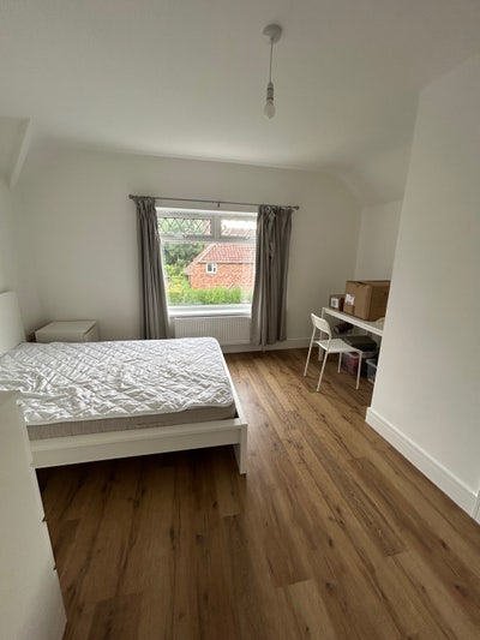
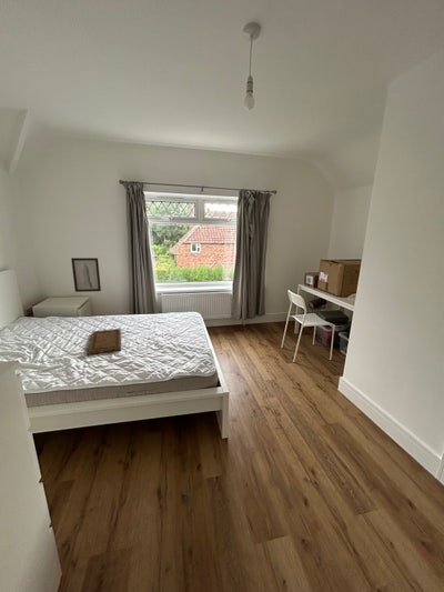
+ tray [87,328,122,357]
+ wall art [70,257,102,293]
